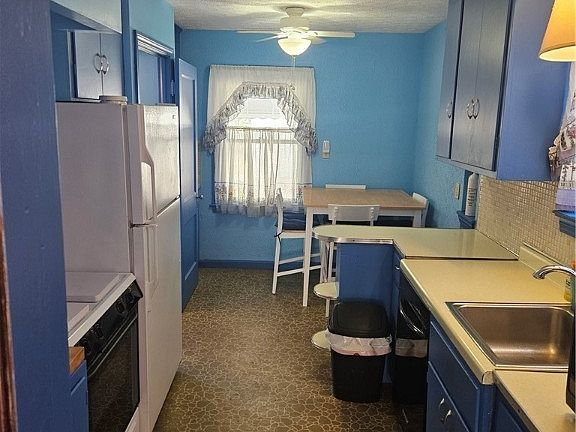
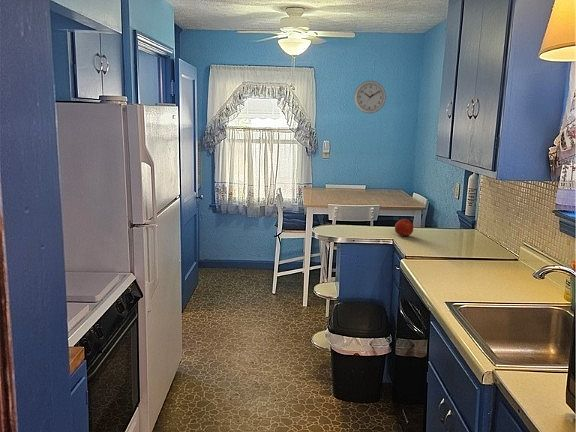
+ fruit [394,218,414,237]
+ wall clock [353,80,387,115]
